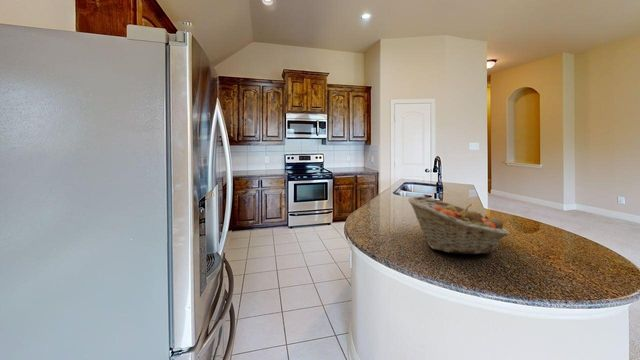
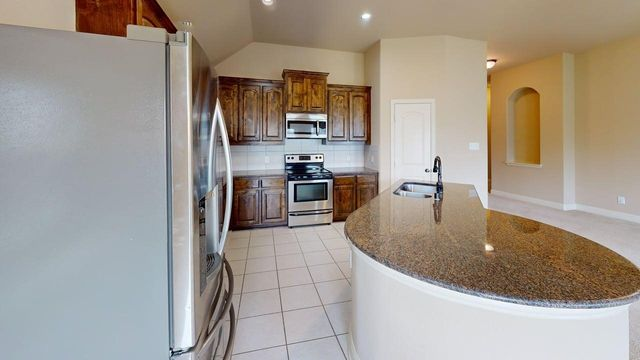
- fruit basket [407,196,510,255]
